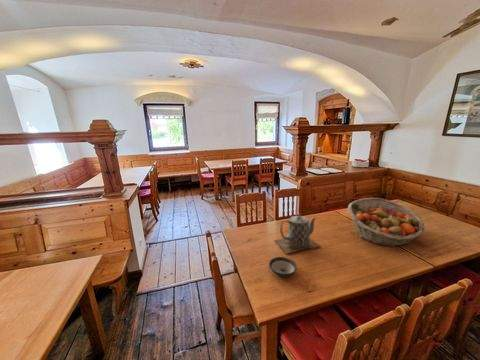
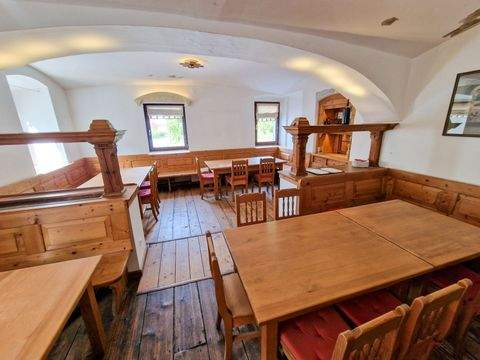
- fruit basket [347,197,426,247]
- teapot [273,213,321,255]
- saucer [268,256,298,277]
